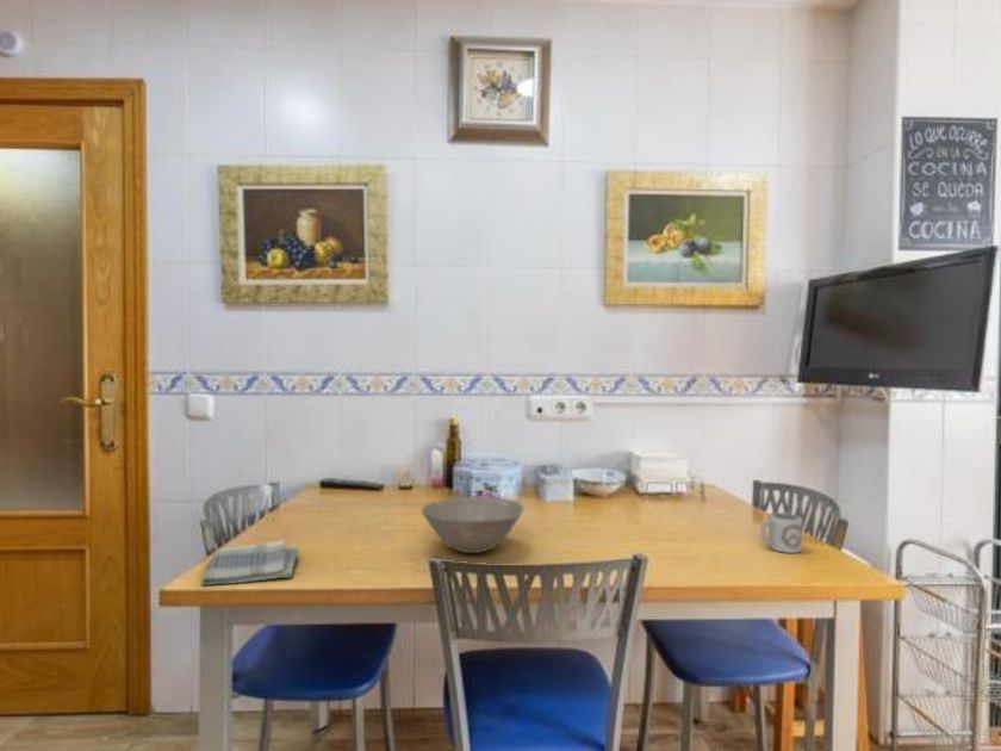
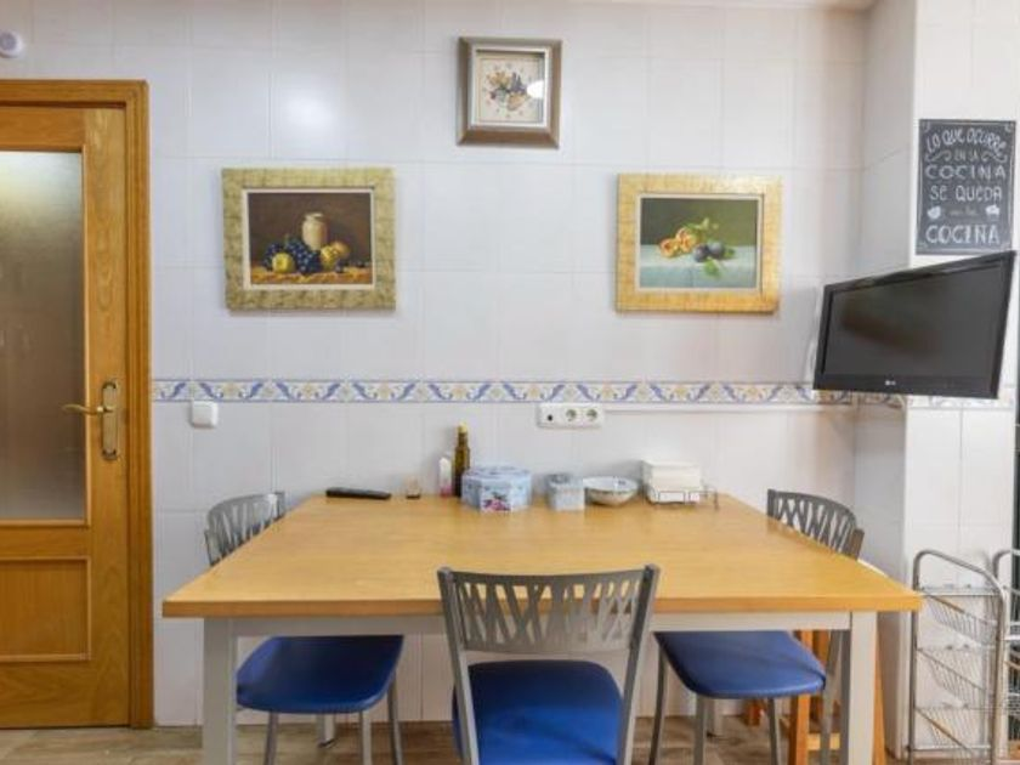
- dish towel [200,539,299,586]
- bowl [421,495,524,554]
- cup [759,511,803,554]
